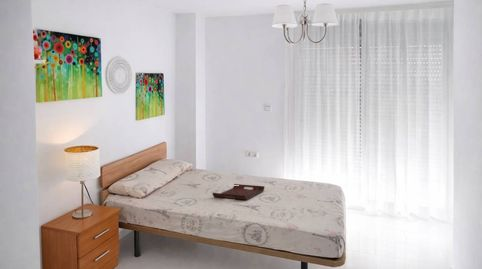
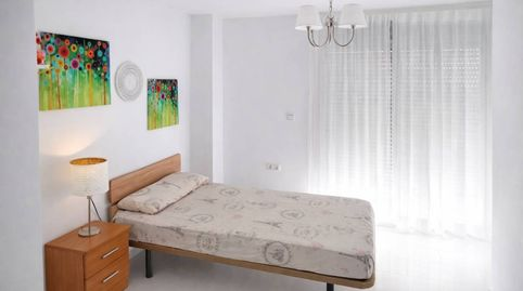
- serving tray [212,183,265,201]
